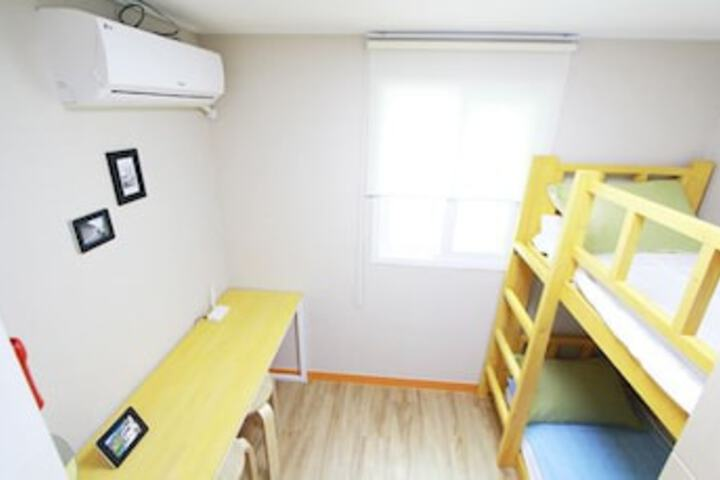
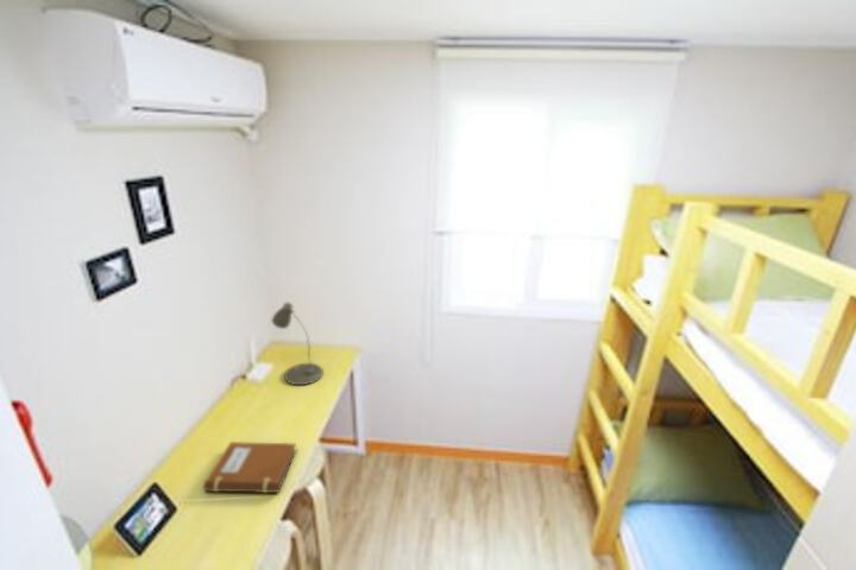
+ desk lamp [271,302,325,386]
+ notebook [202,441,297,494]
